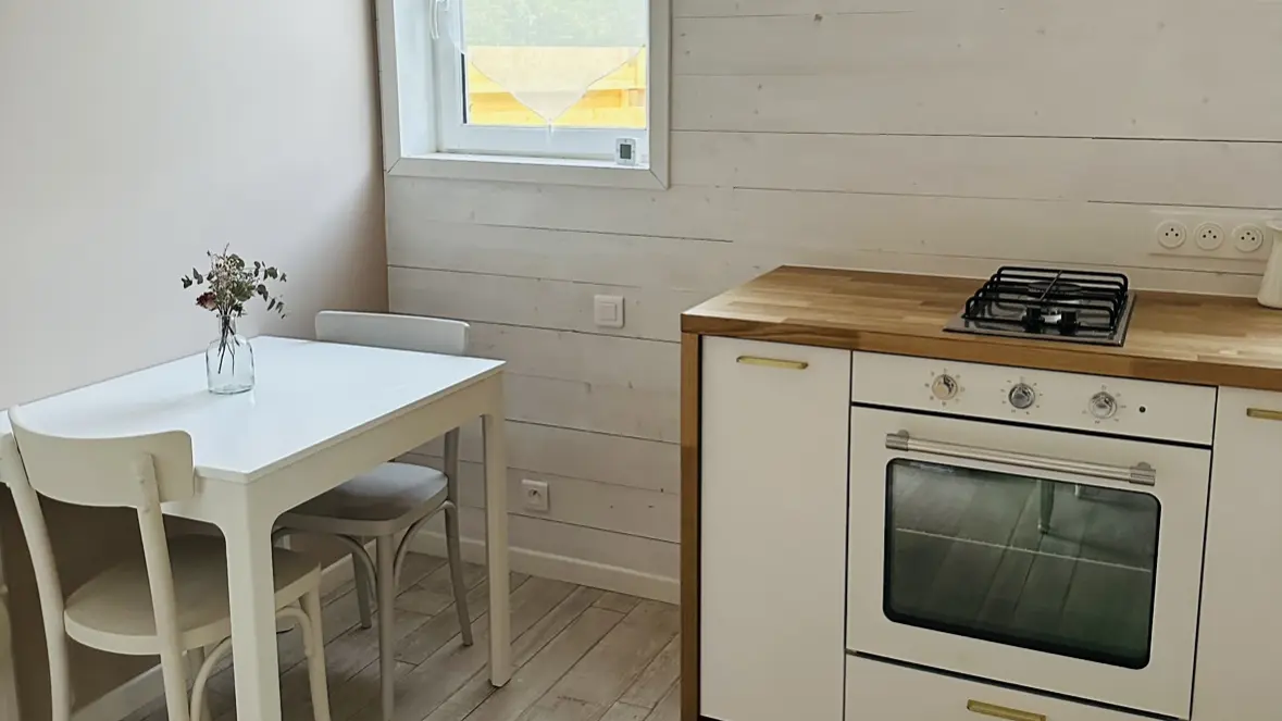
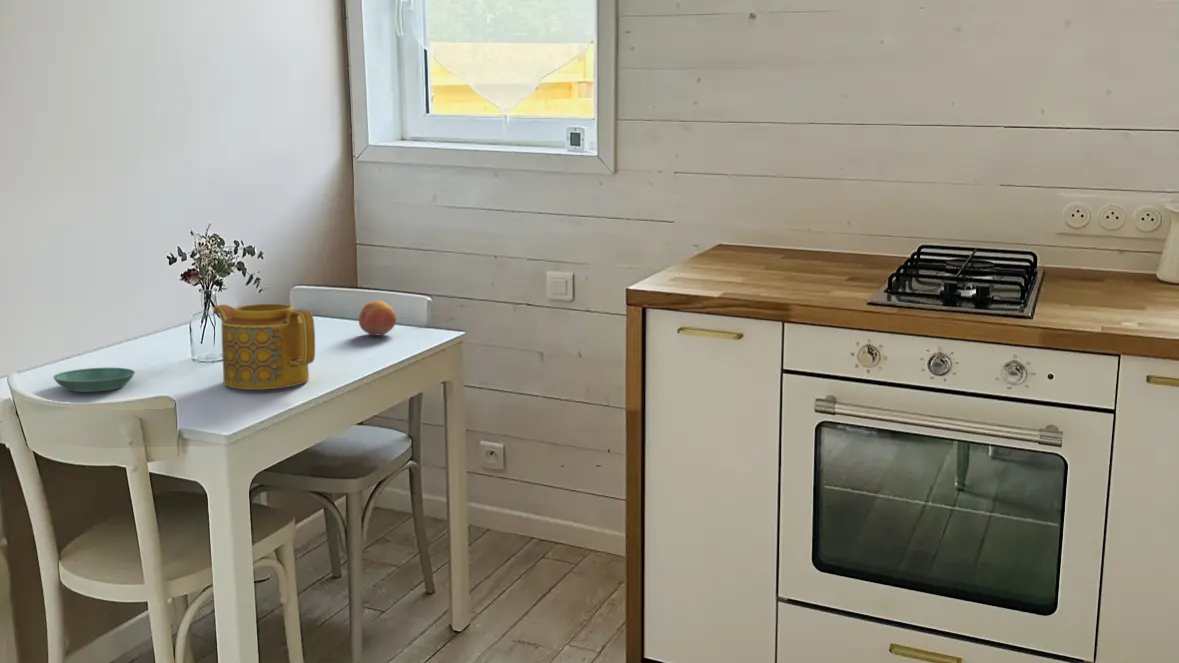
+ saucer [52,367,136,393]
+ fruit [358,300,397,336]
+ teapot [212,303,316,390]
